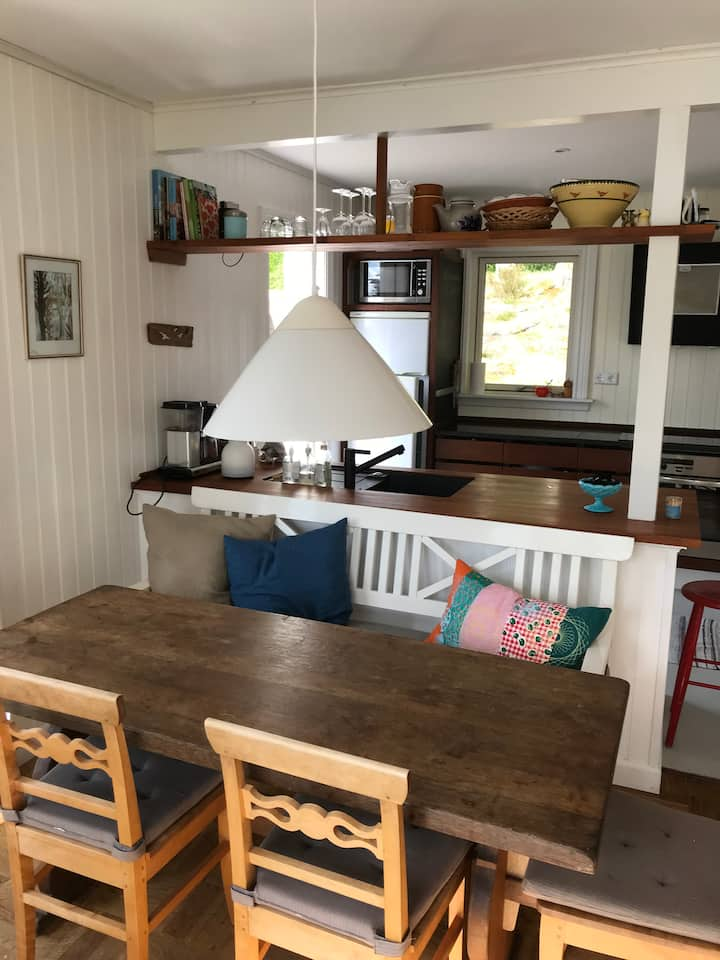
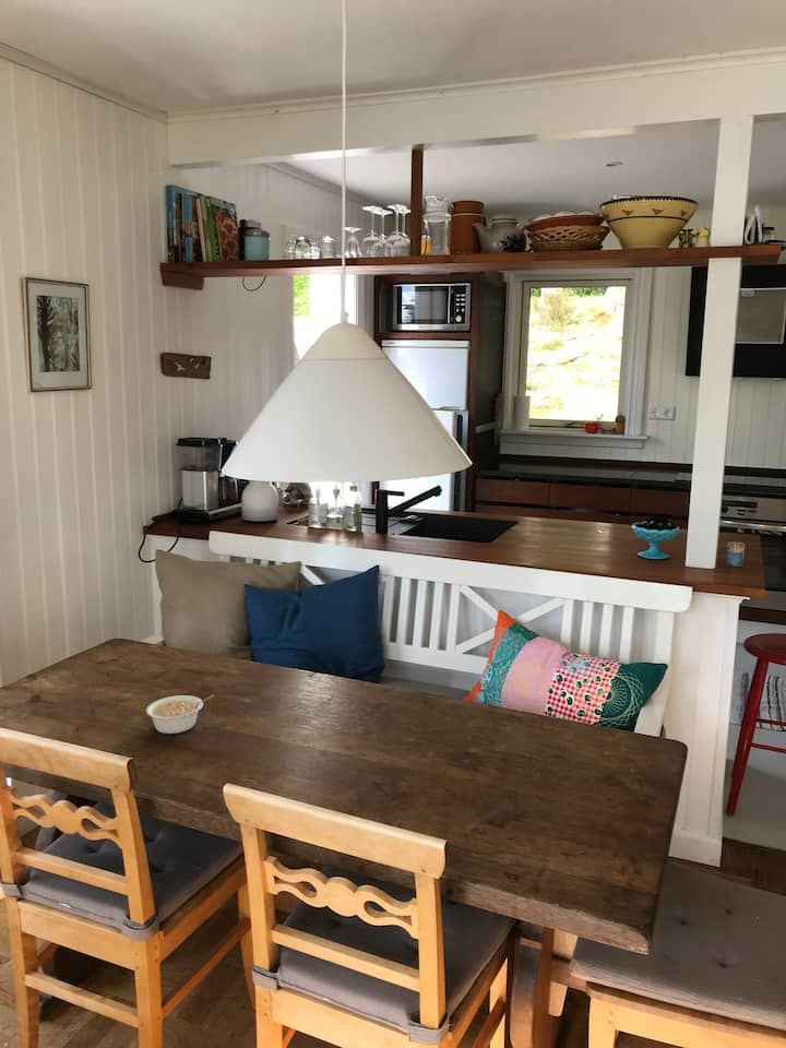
+ legume [145,694,215,735]
